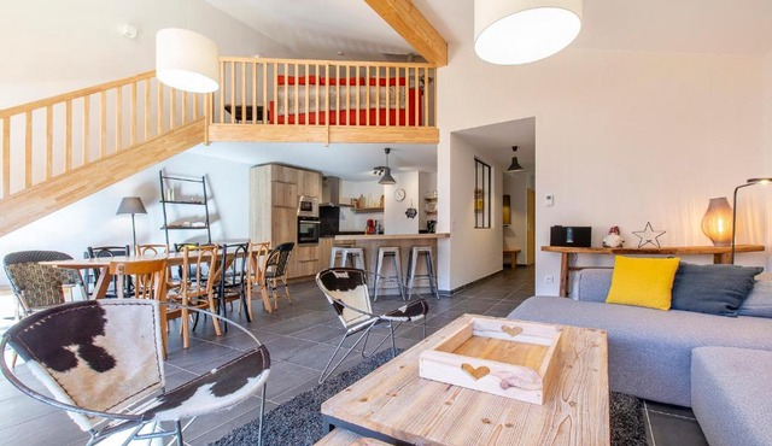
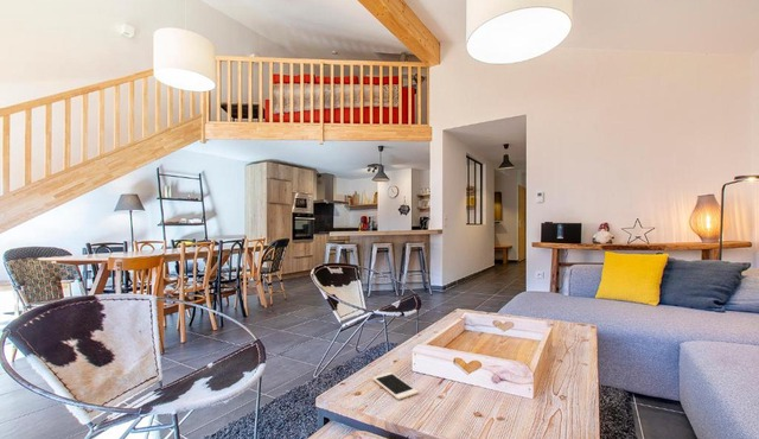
+ cell phone [371,371,419,401]
